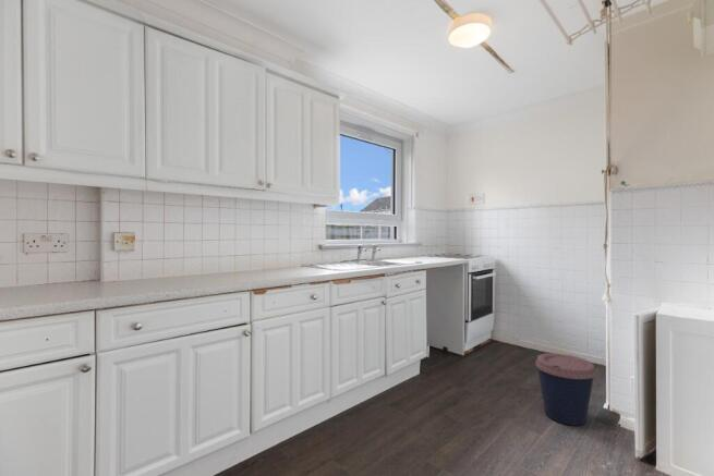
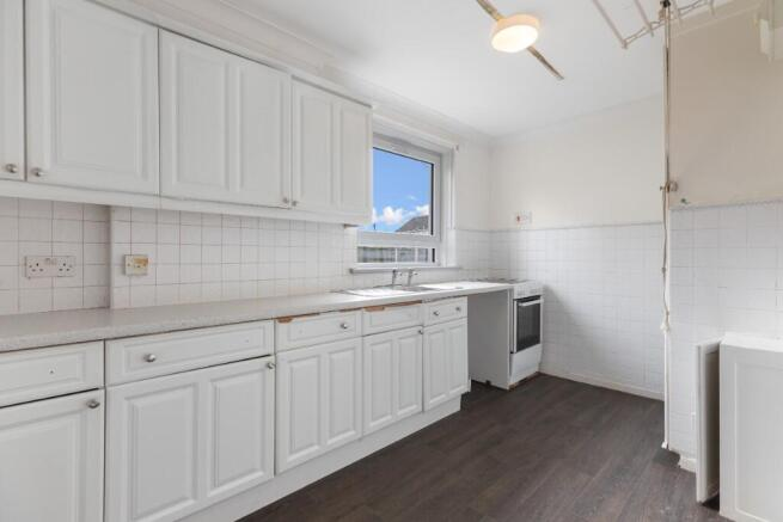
- coffee cup [534,352,597,427]
